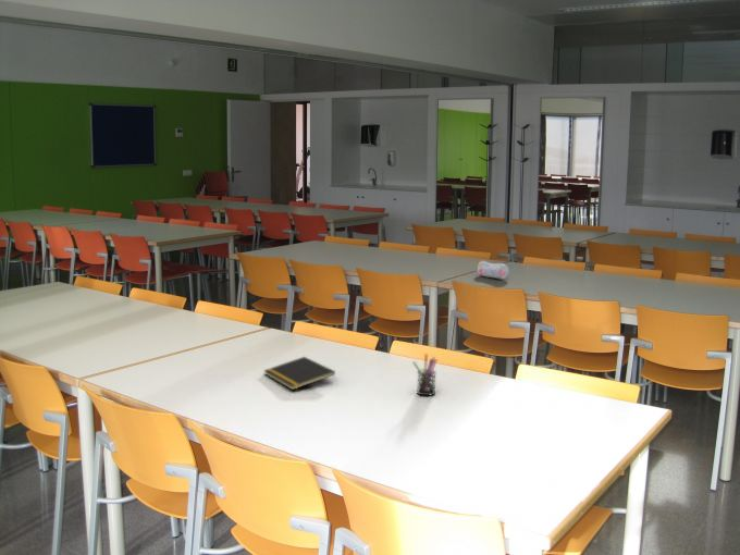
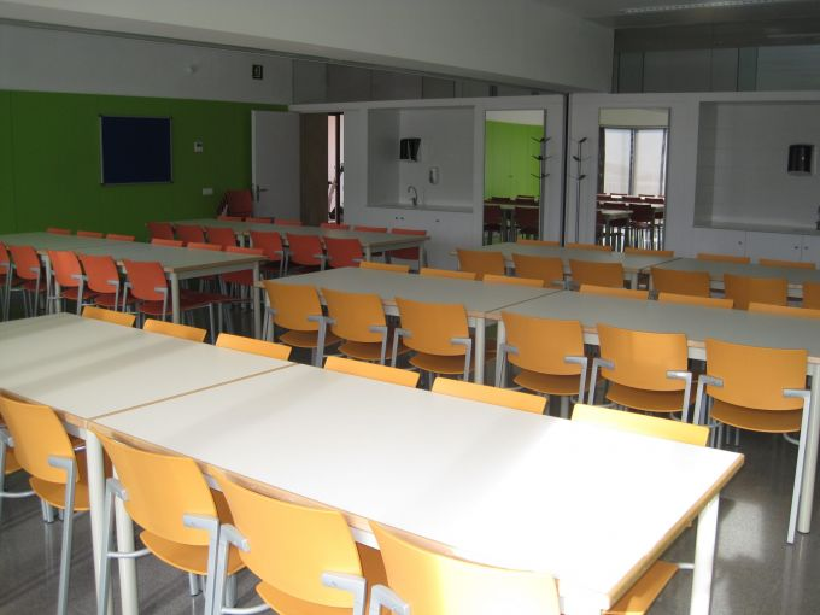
- pencil case [476,259,510,280]
- notepad [262,356,336,391]
- pen holder [411,353,439,397]
